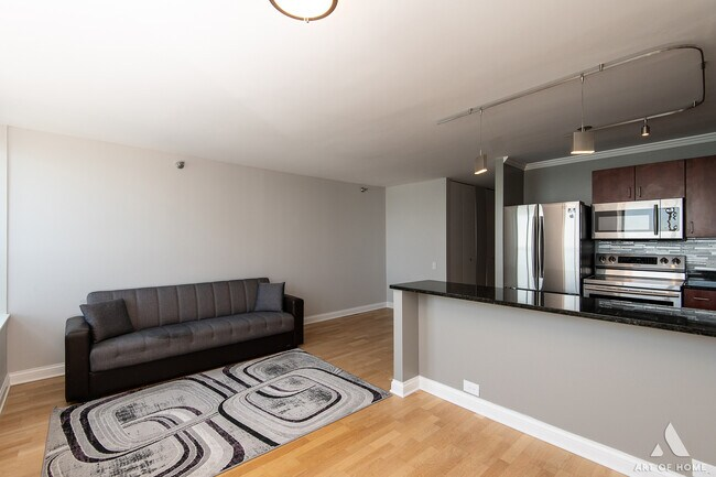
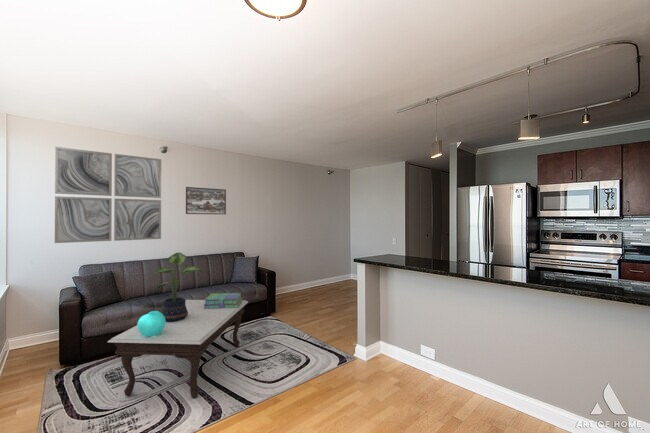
+ potted plant [151,251,204,322]
+ coffee table [107,299,249,399]
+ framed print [185,186,227,215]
+ wall art [54,146,162,244]
+ stack of books [204,292,243,309]
+ decorative sphere [136,310,166,337]
